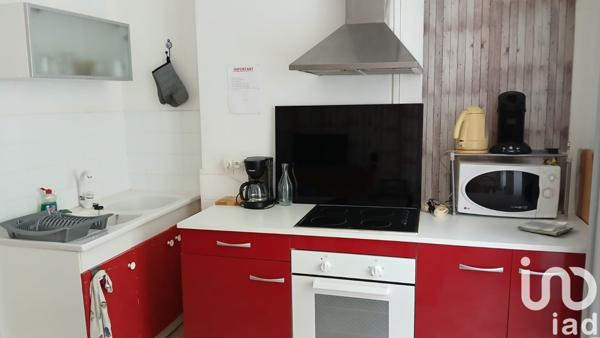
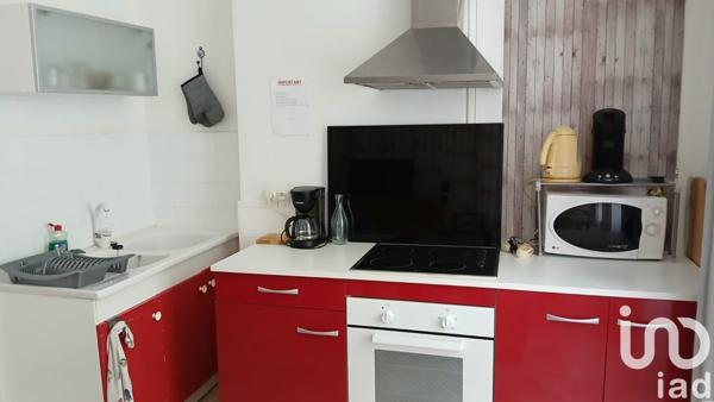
- dish towel [516,219,574,237]
